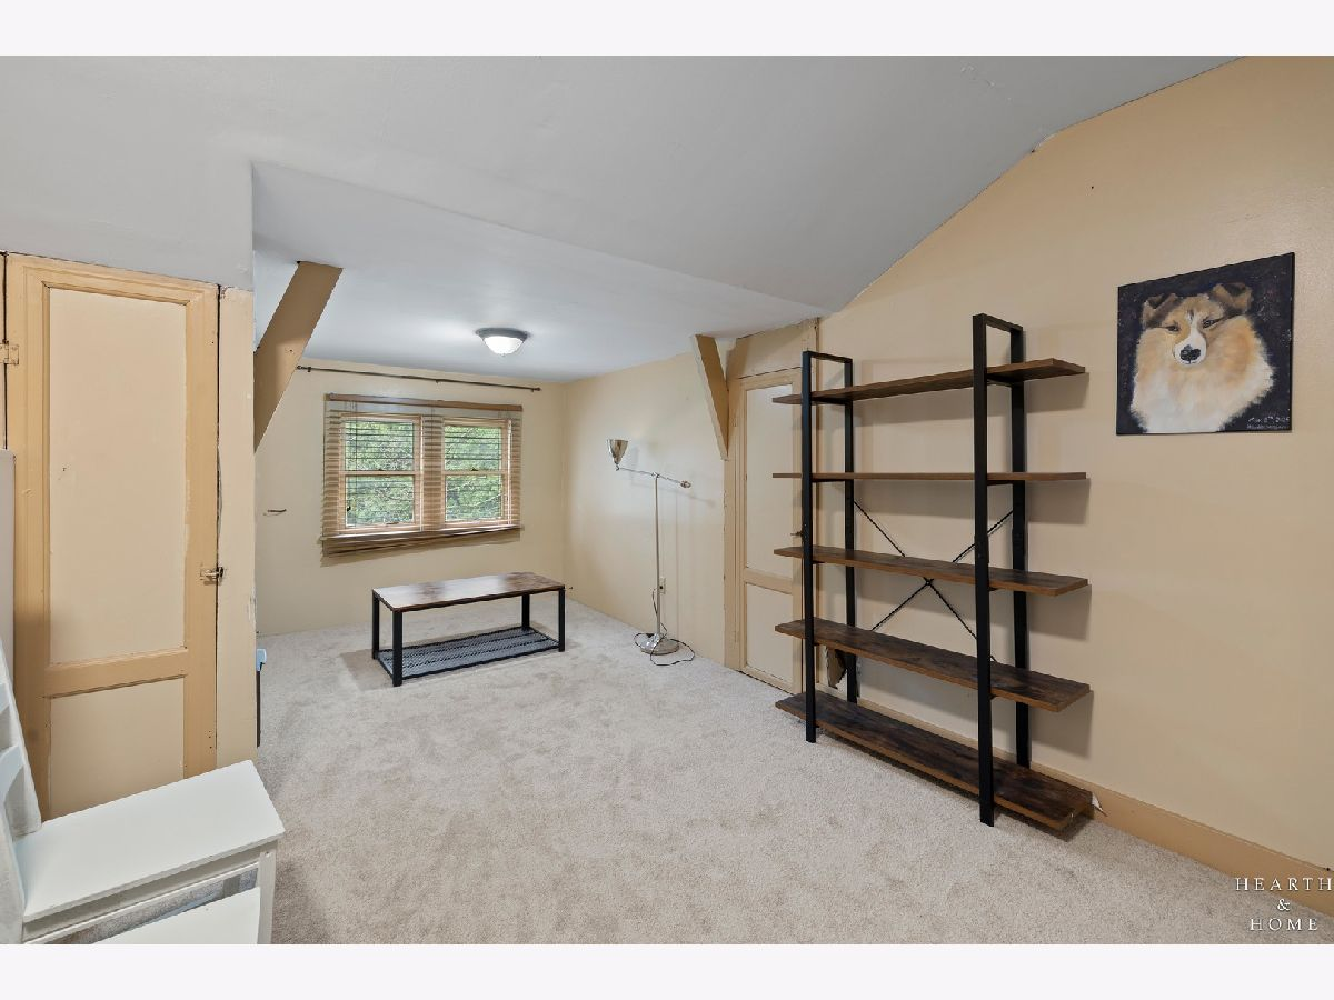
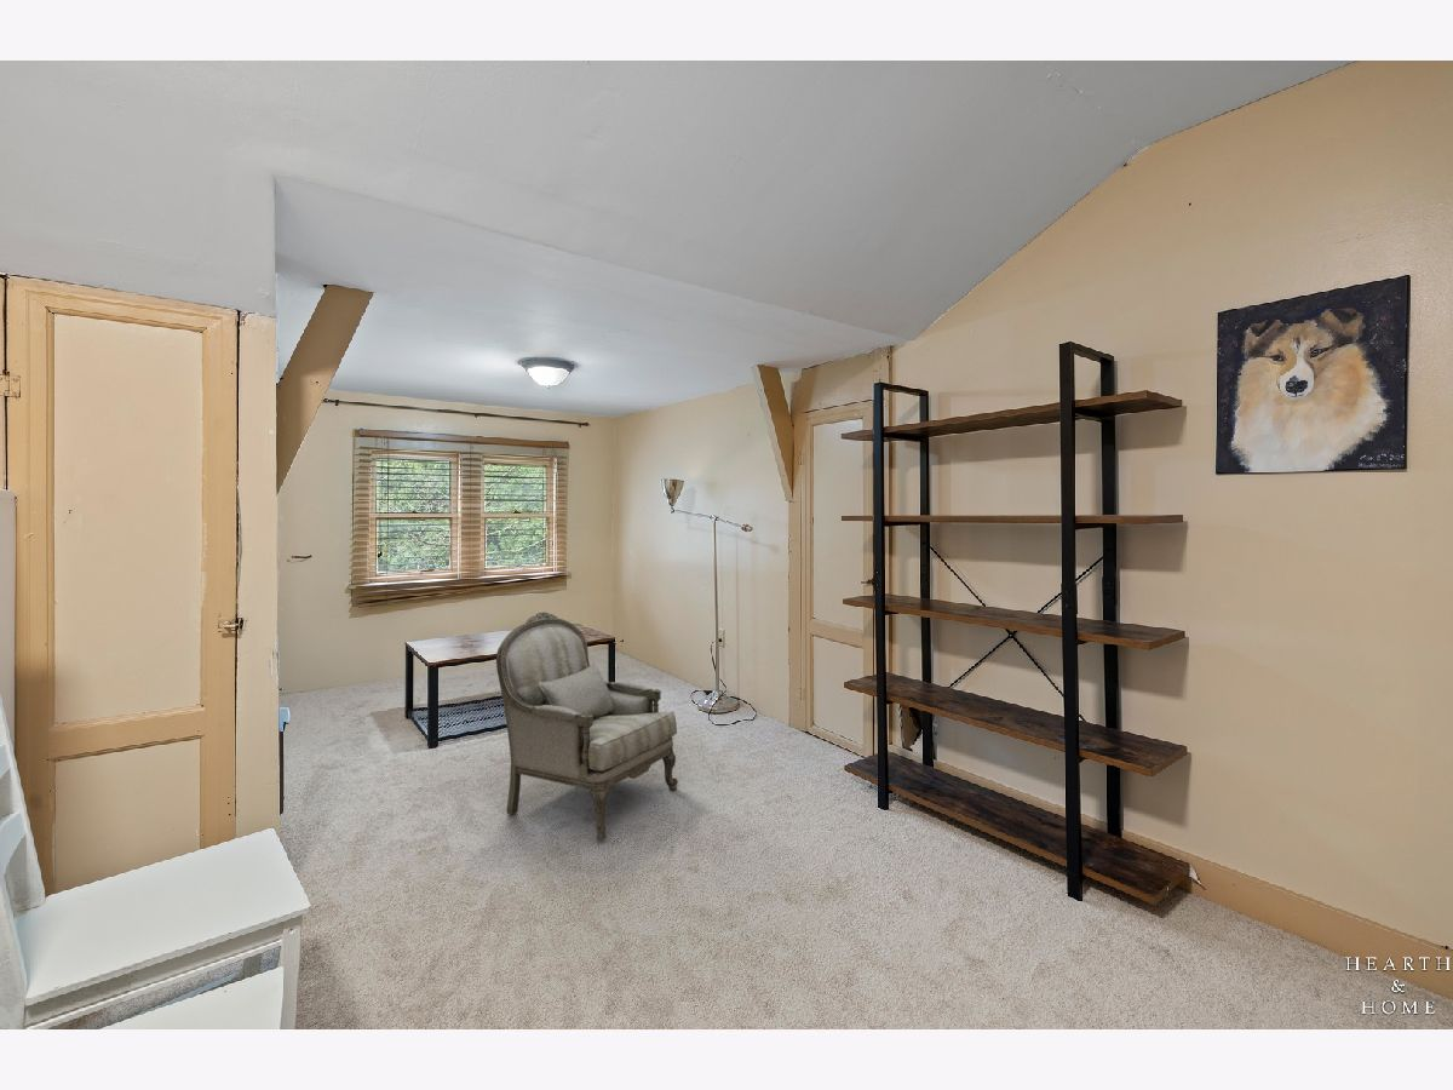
+ armchair [495,612,679,841]
